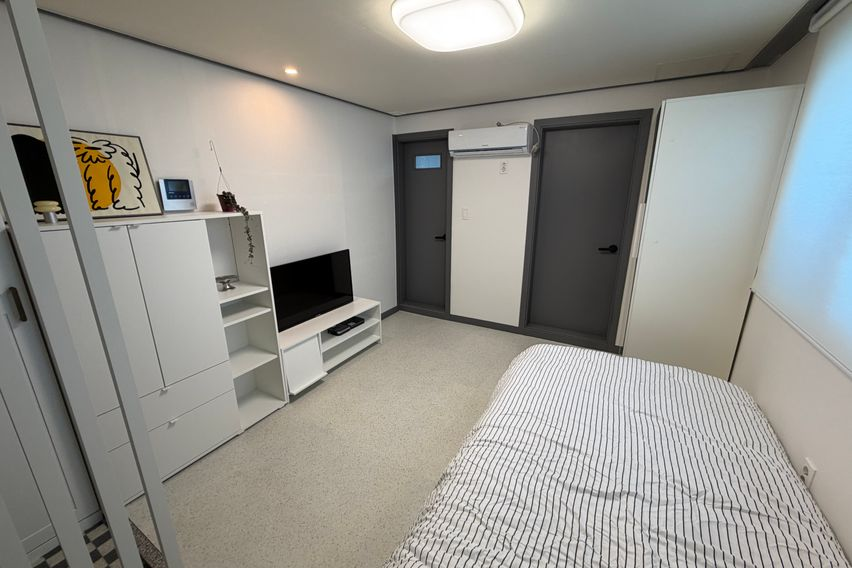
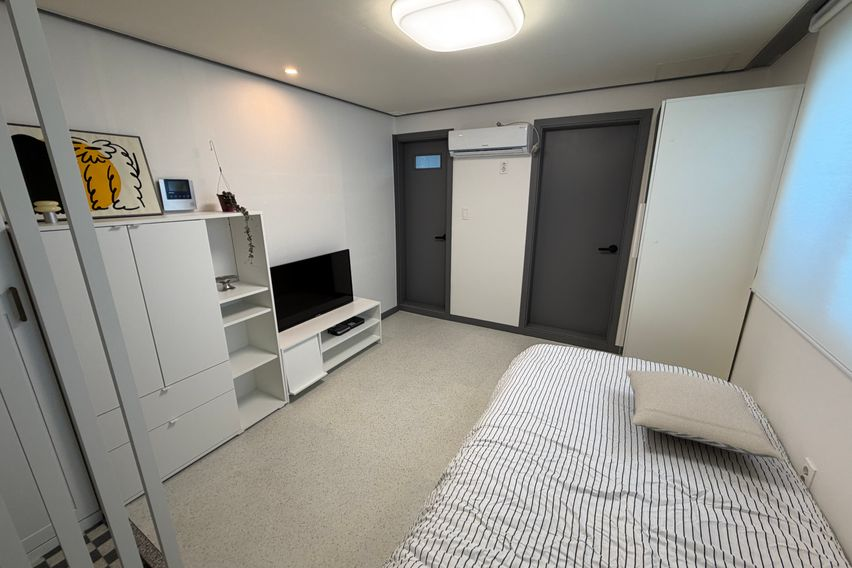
+ pillow [625,369,786,462]
